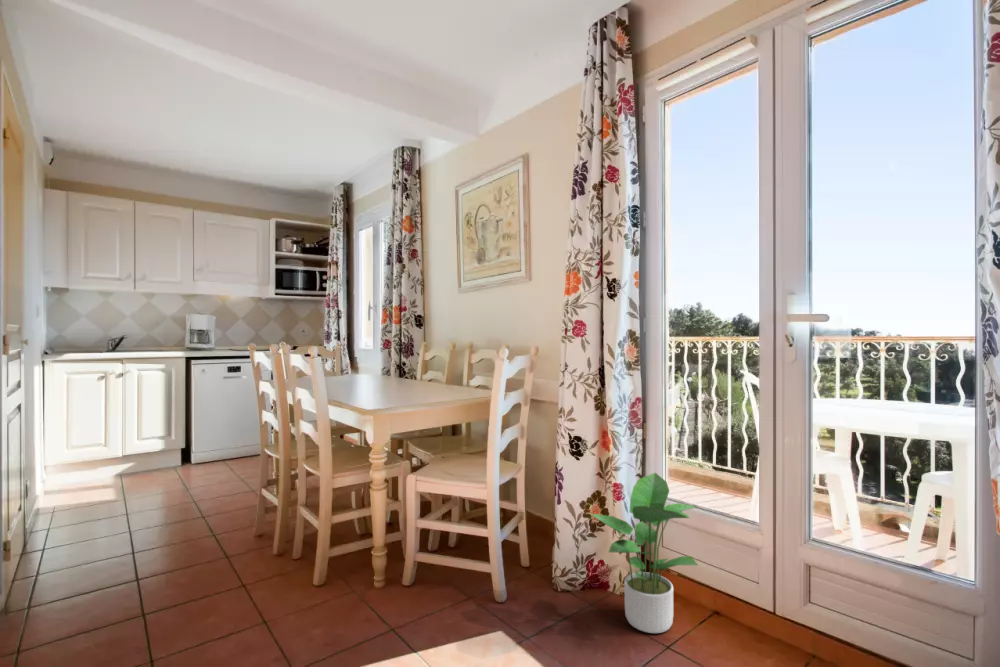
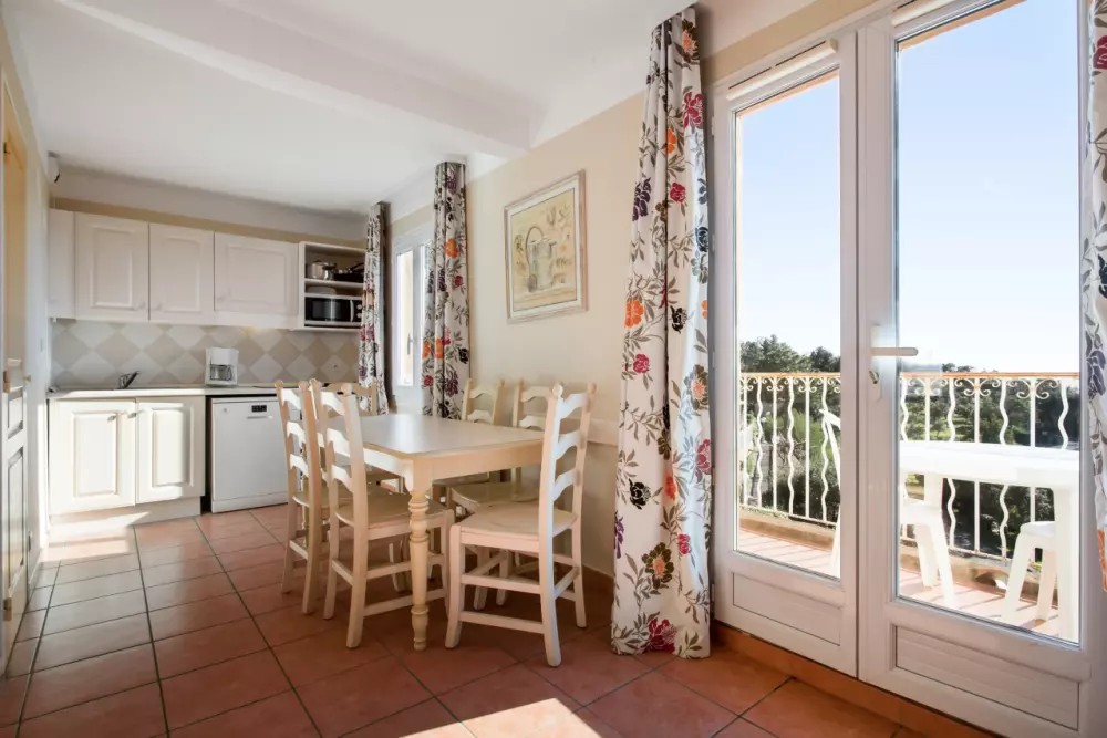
- potted plant [589,472,699,634]
